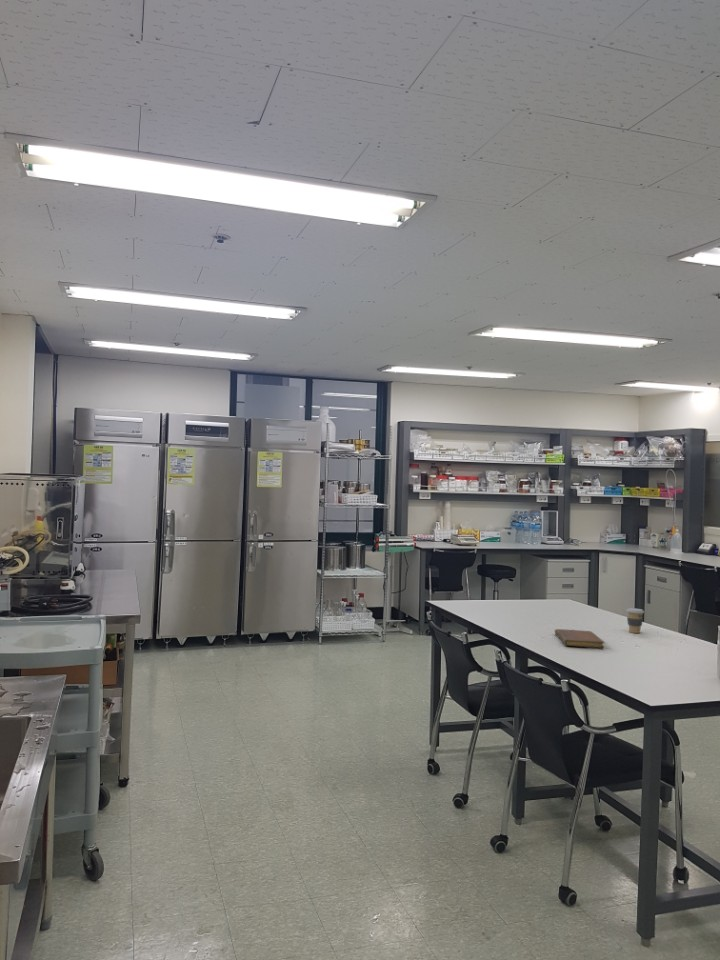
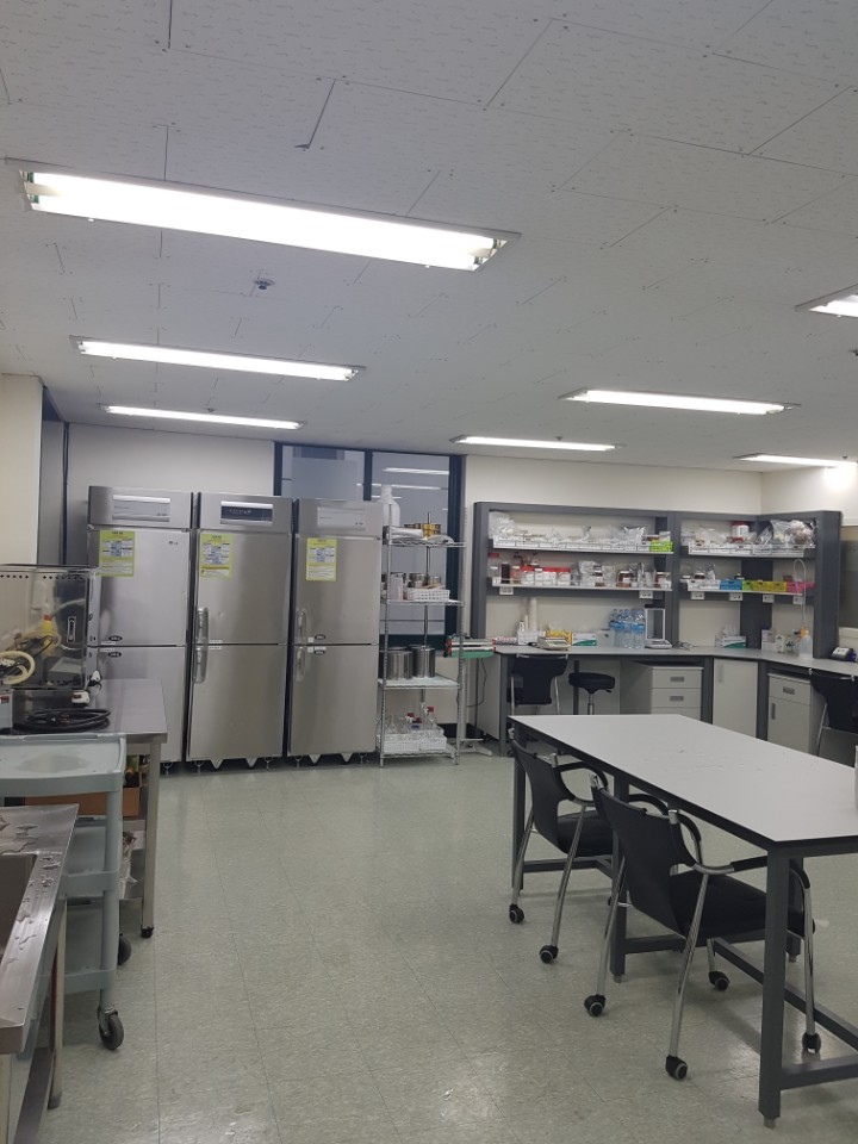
- coffee cup [625,607,645,634]
- notebook [554,628,605,649]
